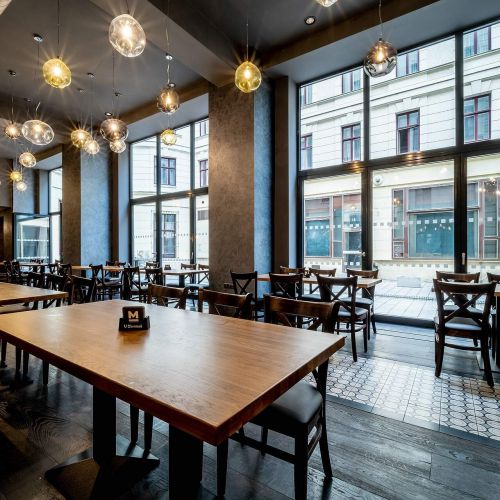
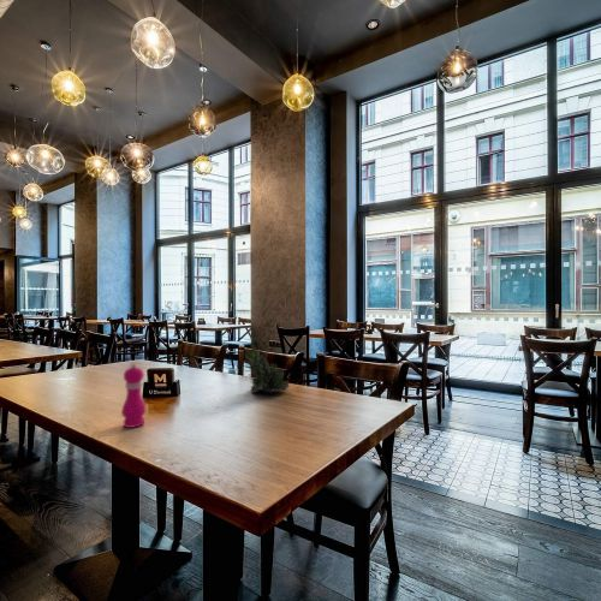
+ succulent plant [242,345,290,394]
+ pepper mill [120,362,147,429]
